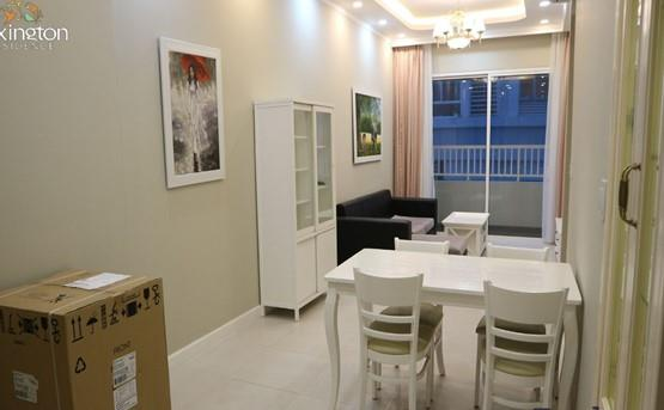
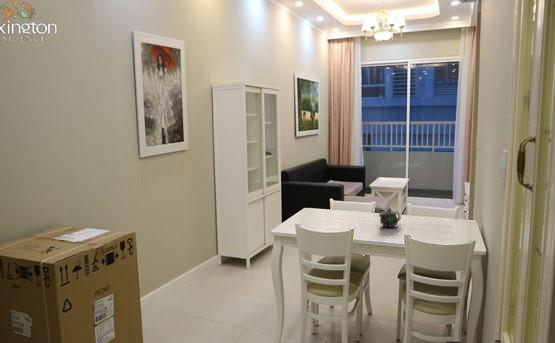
+ chinaware [378,208,402,228]
